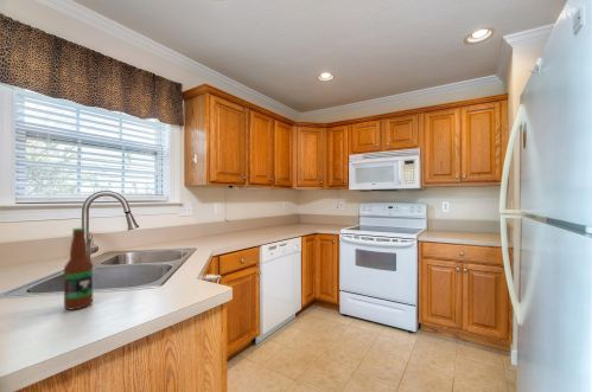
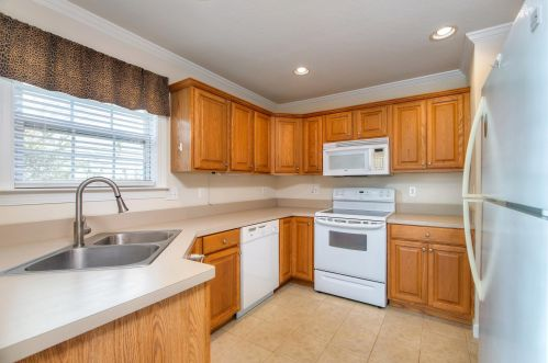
- bottle [63,227,94,311]
